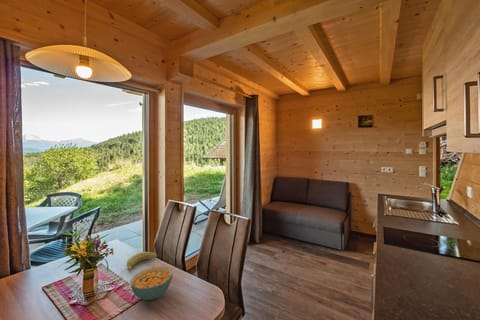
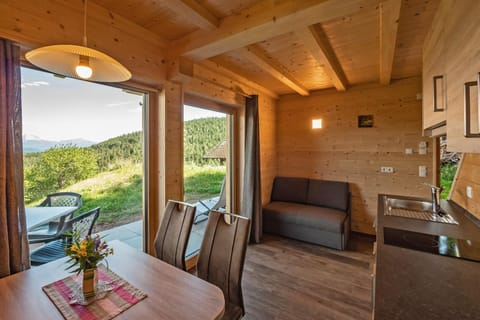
- cereal bowl [129,266,174,301]
- banana [126,251,158,272]
